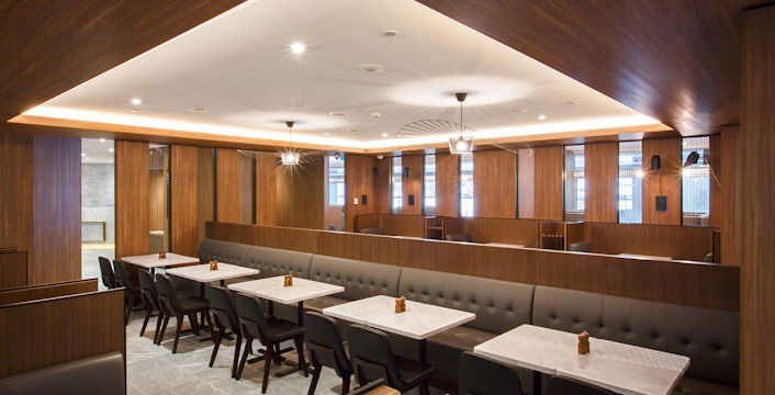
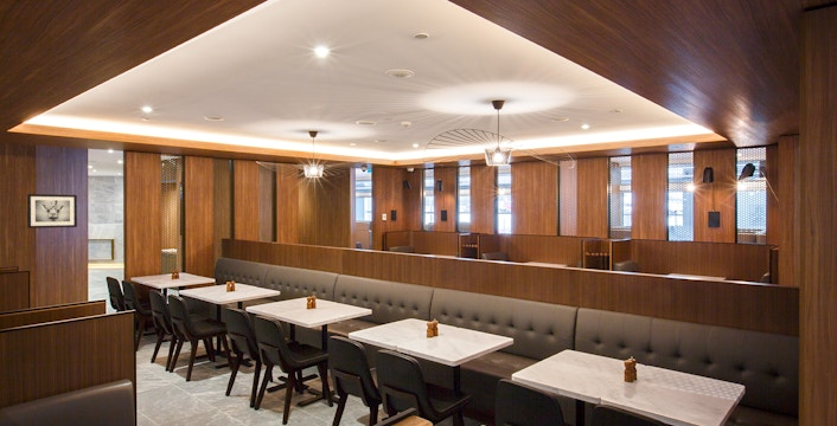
+ wall art [26,193,78,230]
